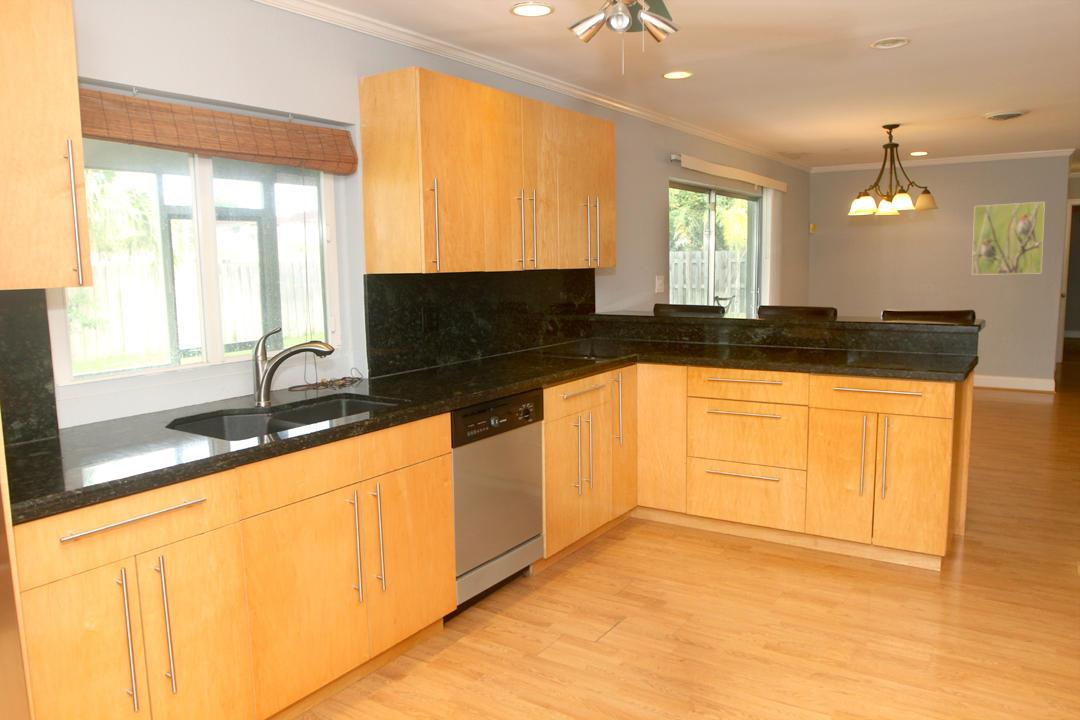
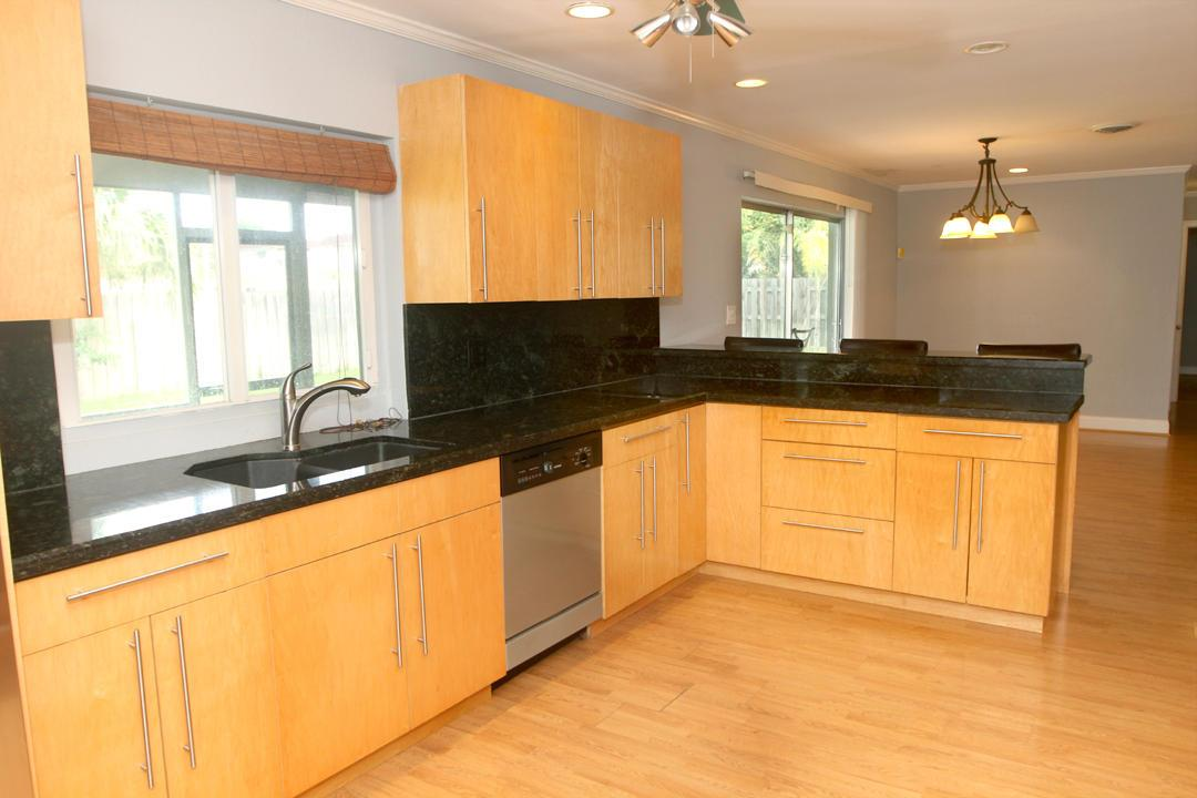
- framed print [971,201,1046,276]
